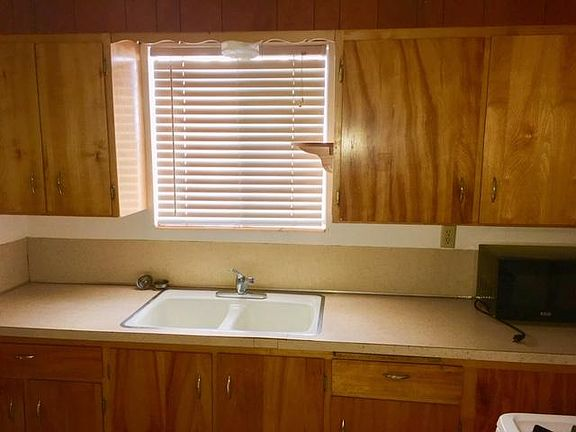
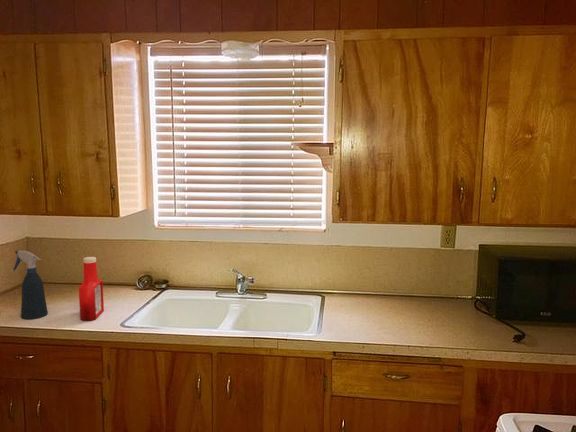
+ spray bottle [13,250,49,320]
+ soap bottle [78,256,105,322]
